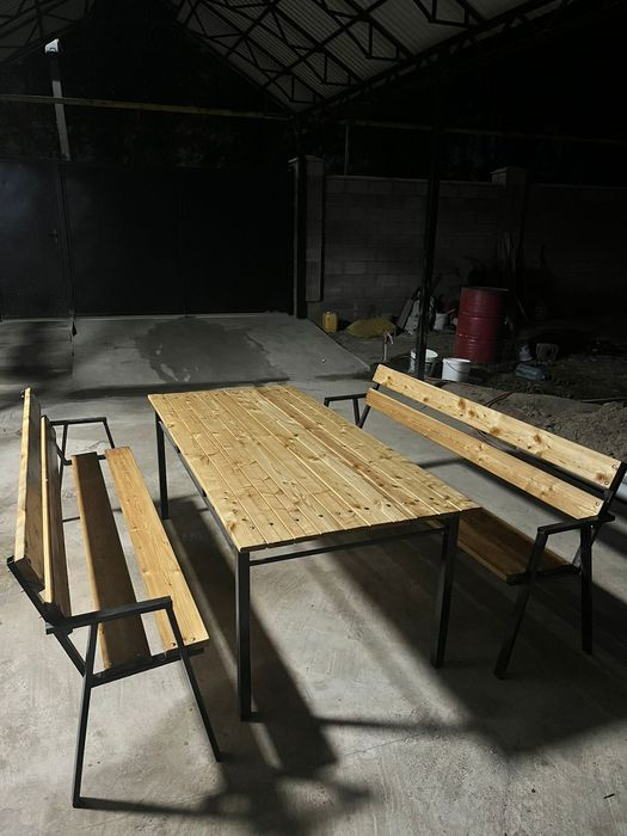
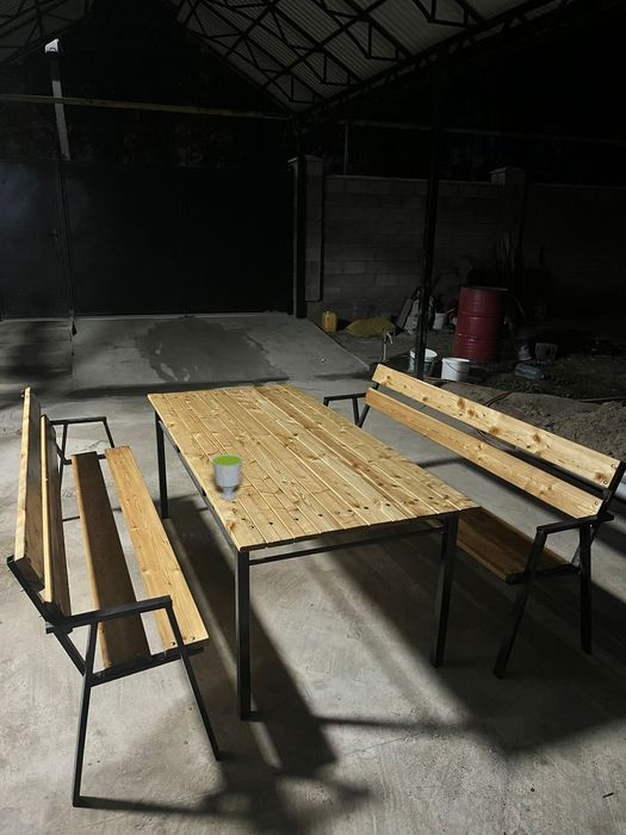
+ cup [211,453,243,501]
